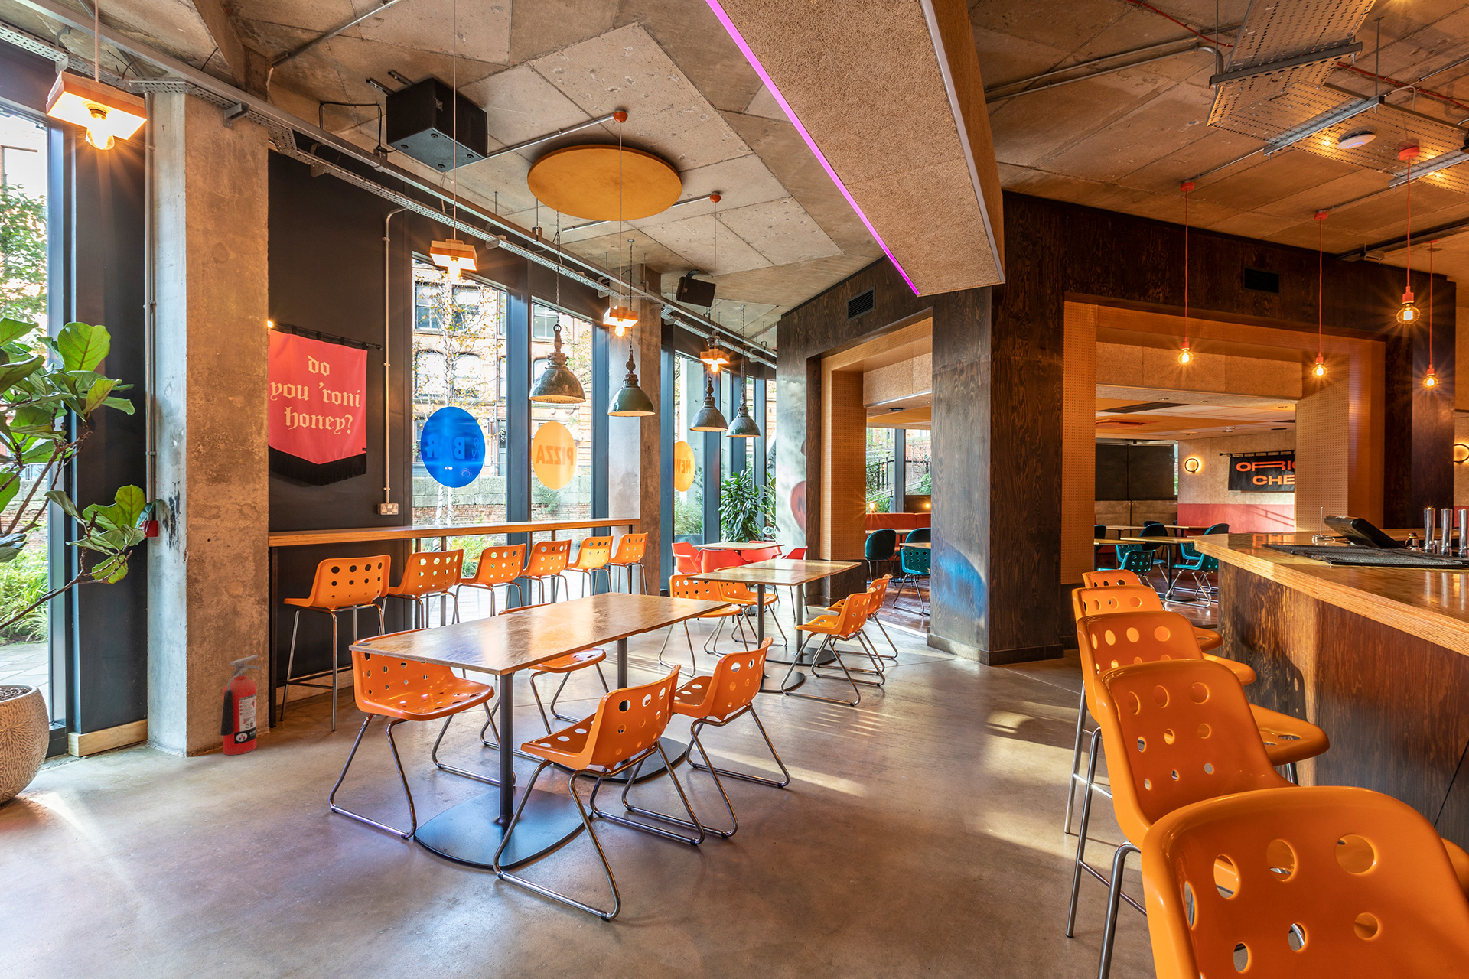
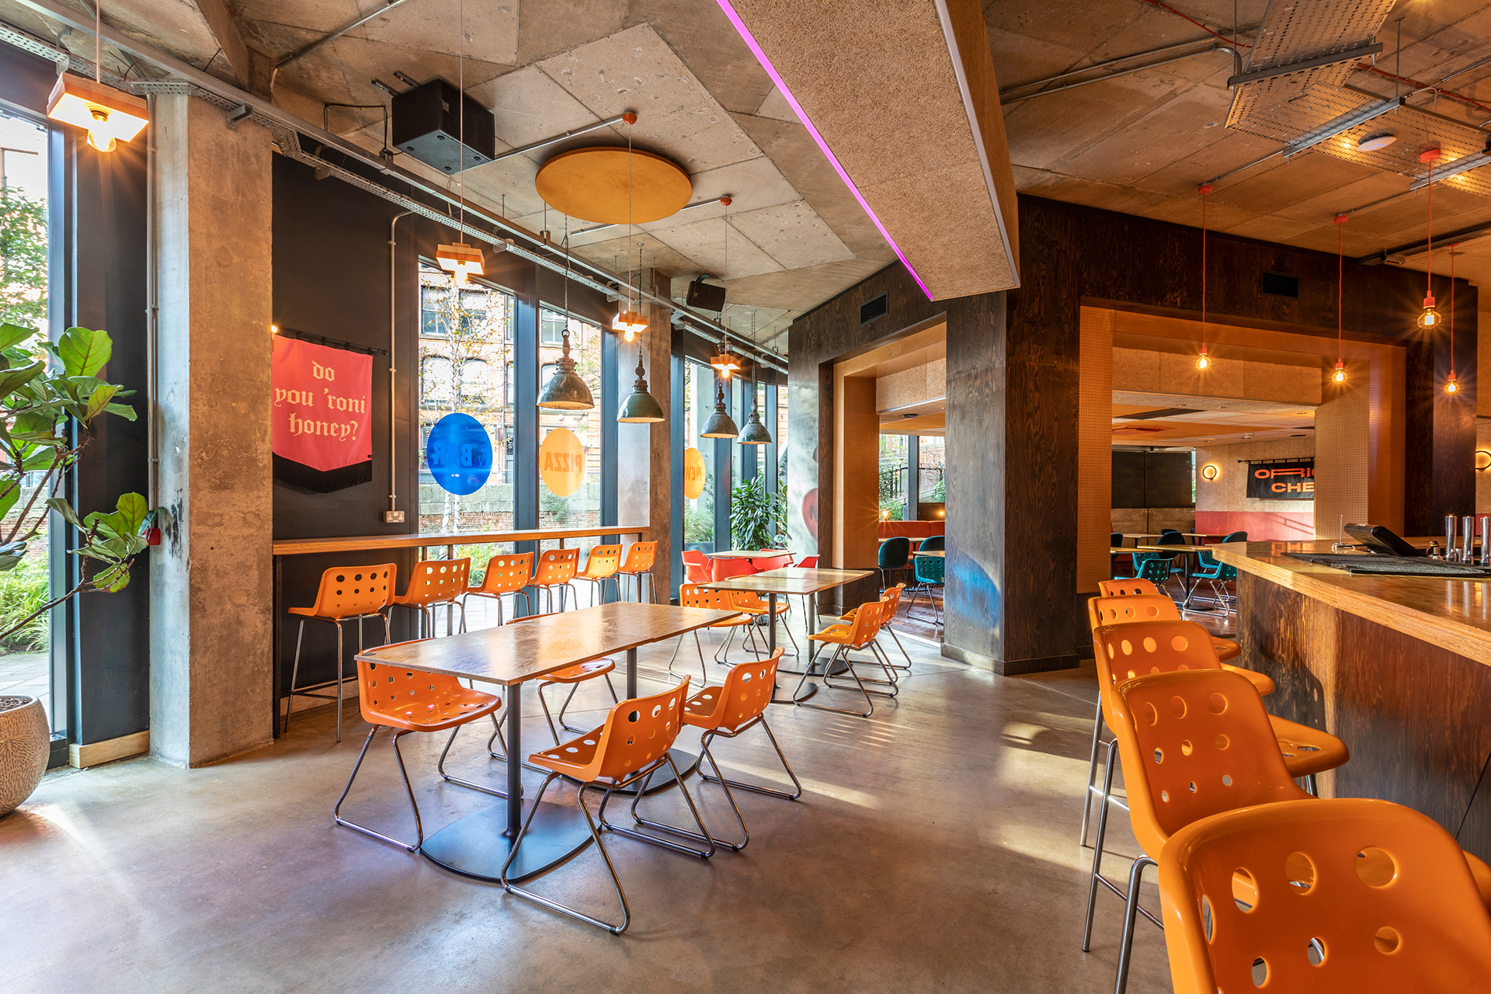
- fire extinguisher [220,653,261,756]
